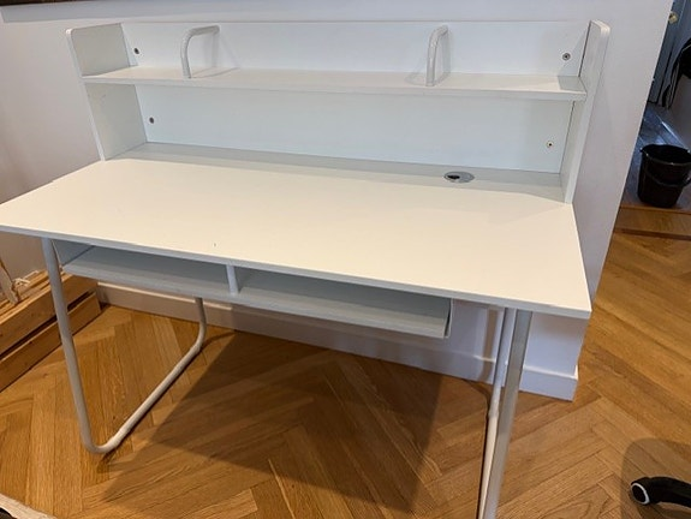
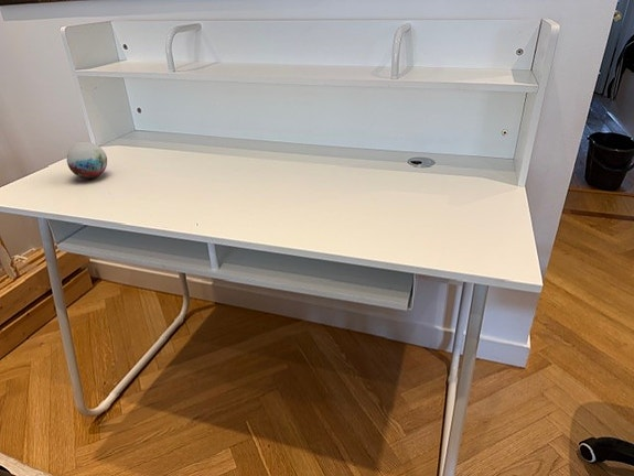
+ decorative orb [66,141,108,180]
